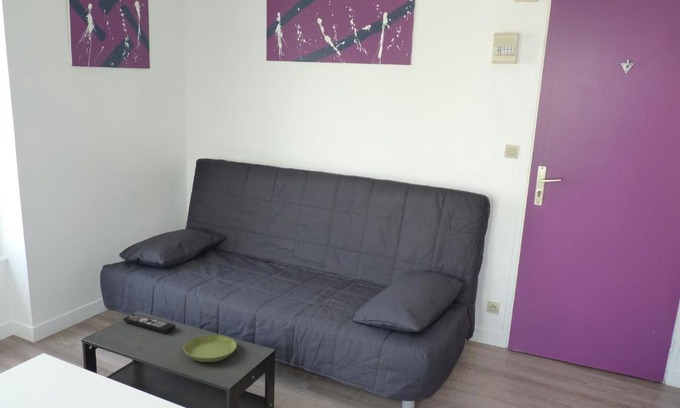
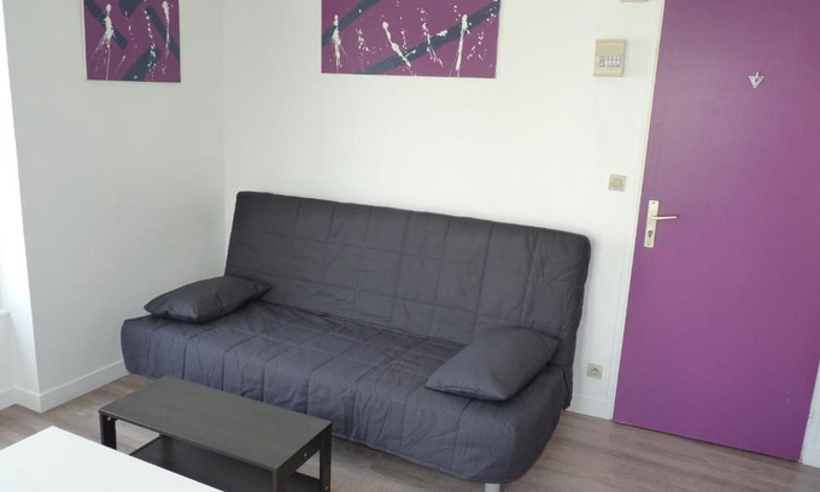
- remote control [122,313,177,334]
- saucer [183,334,238,363]
